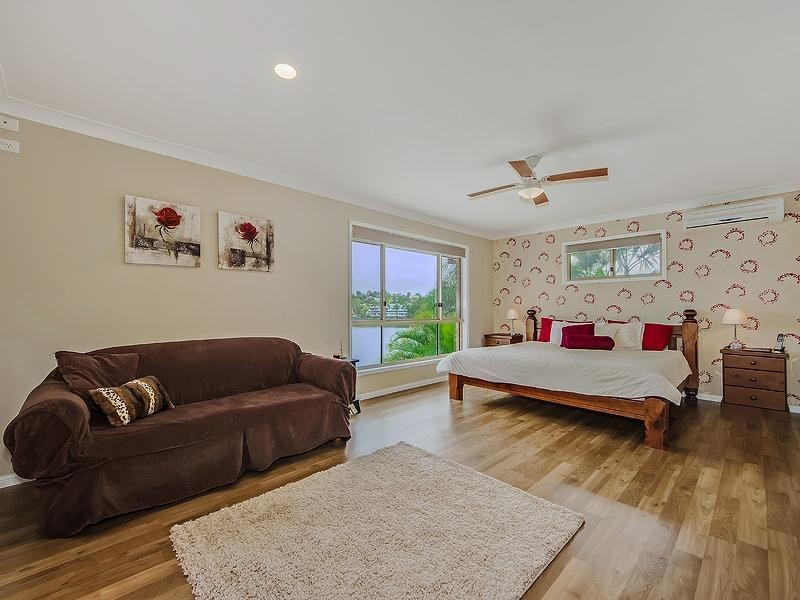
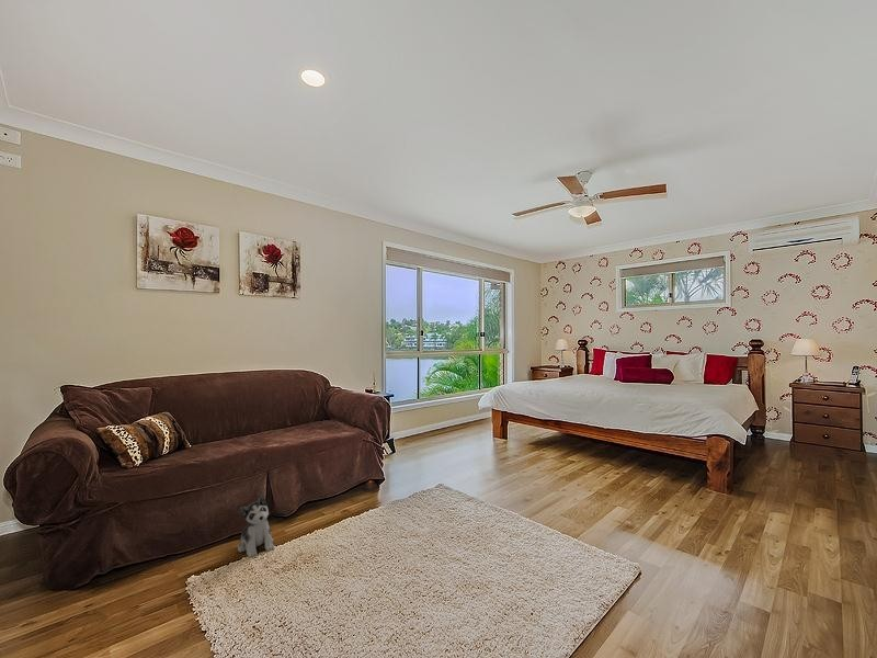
+ plush toy [237,494,275,558]
